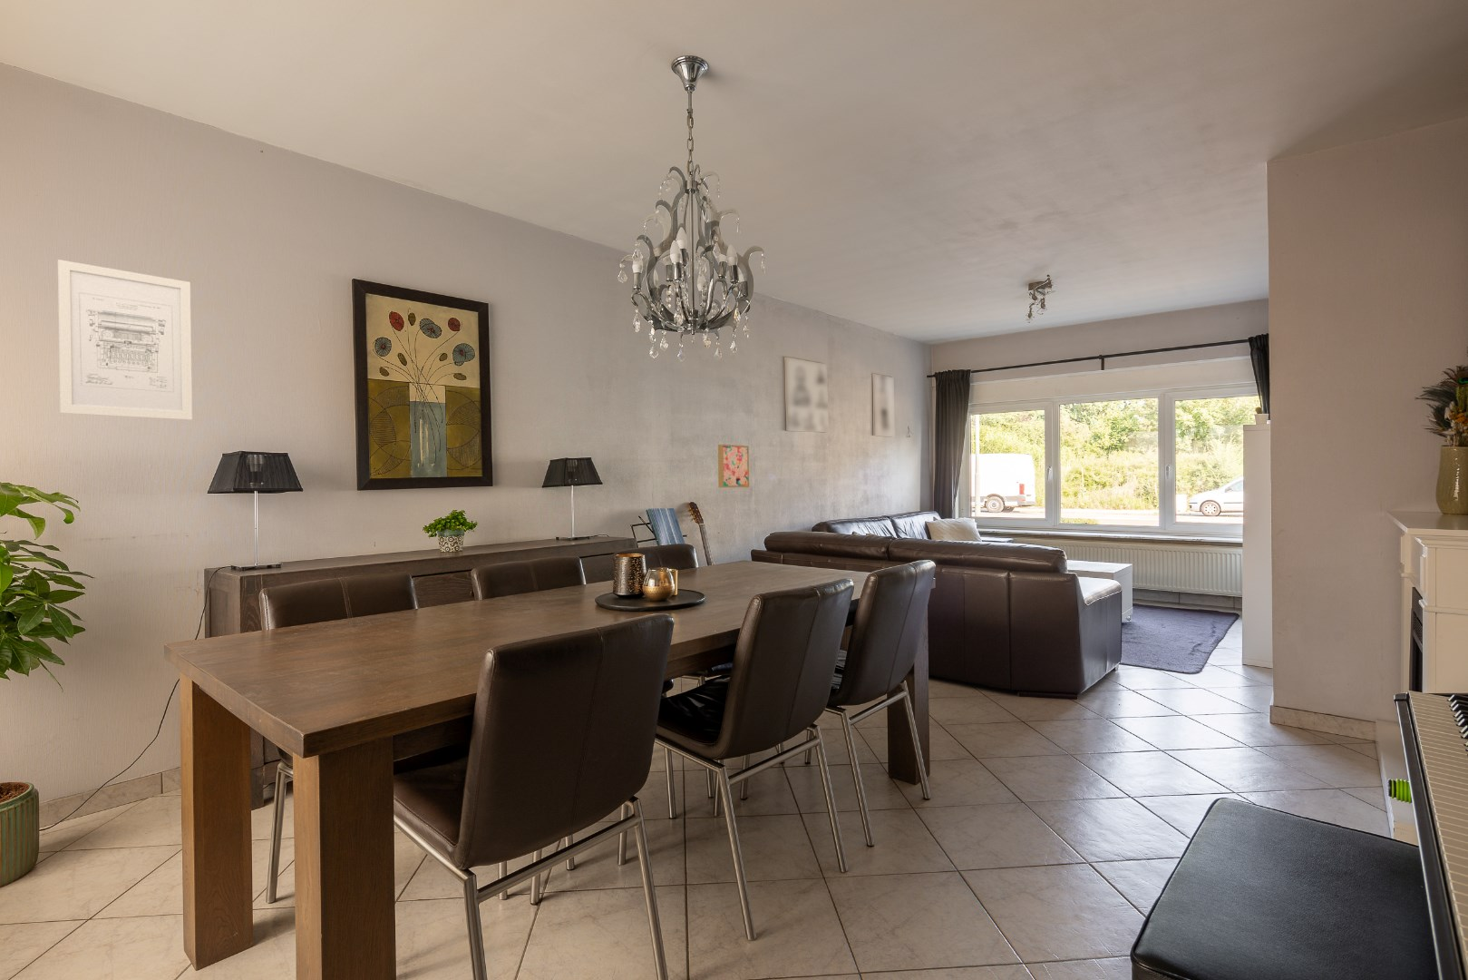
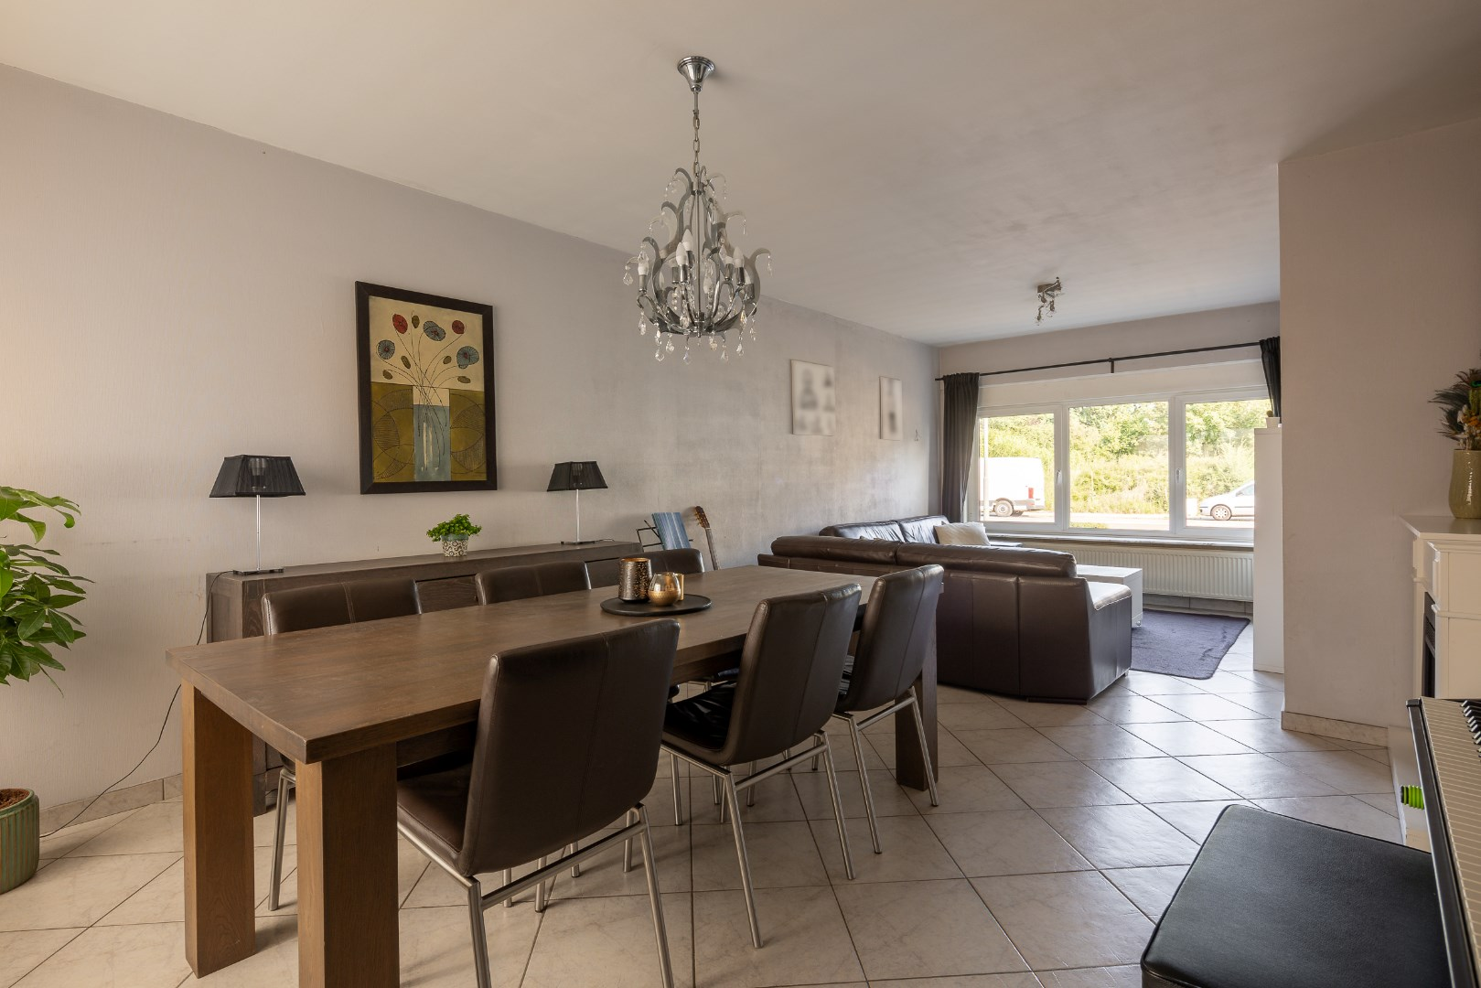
- wall art [57,258,193,421]
- wall art [717,444,750,488]
